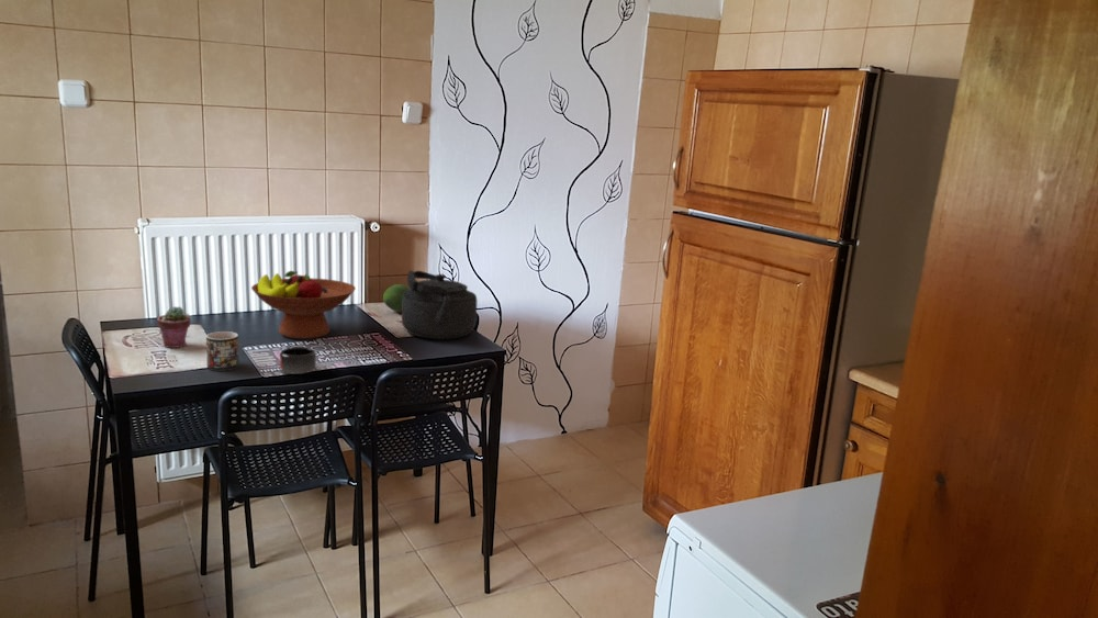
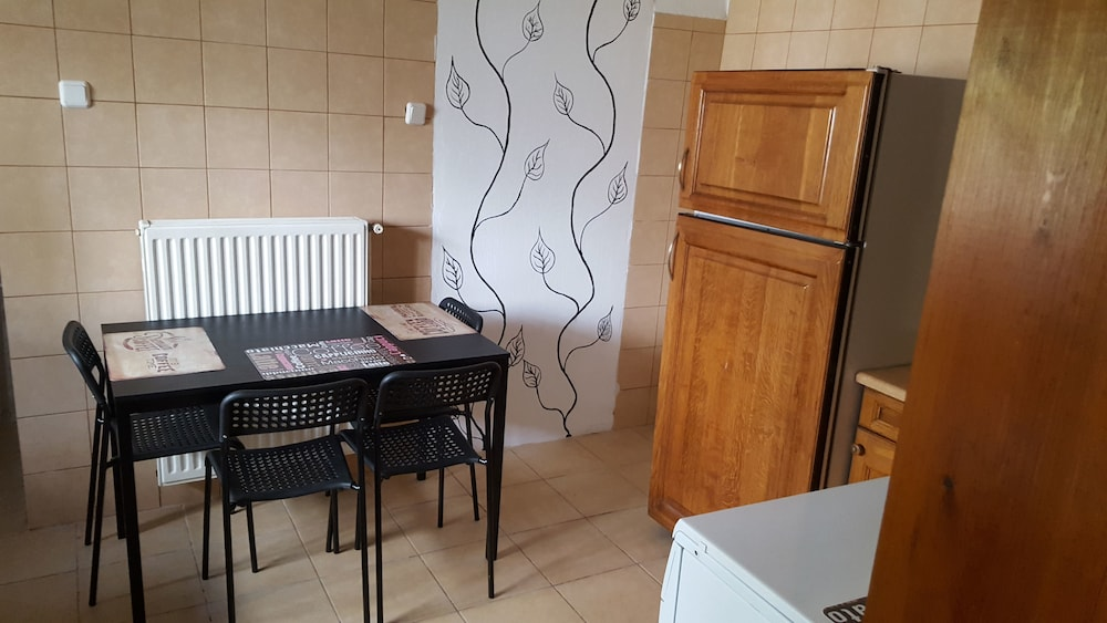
- fruit bowl [250,270,357,340]
- fruit [382,283,410,313]
- mug [205,330,239,371]
- mug [279,346,317,375]
- potted succulent [156,305,192,349]
- kettle [401,270,479,340]
